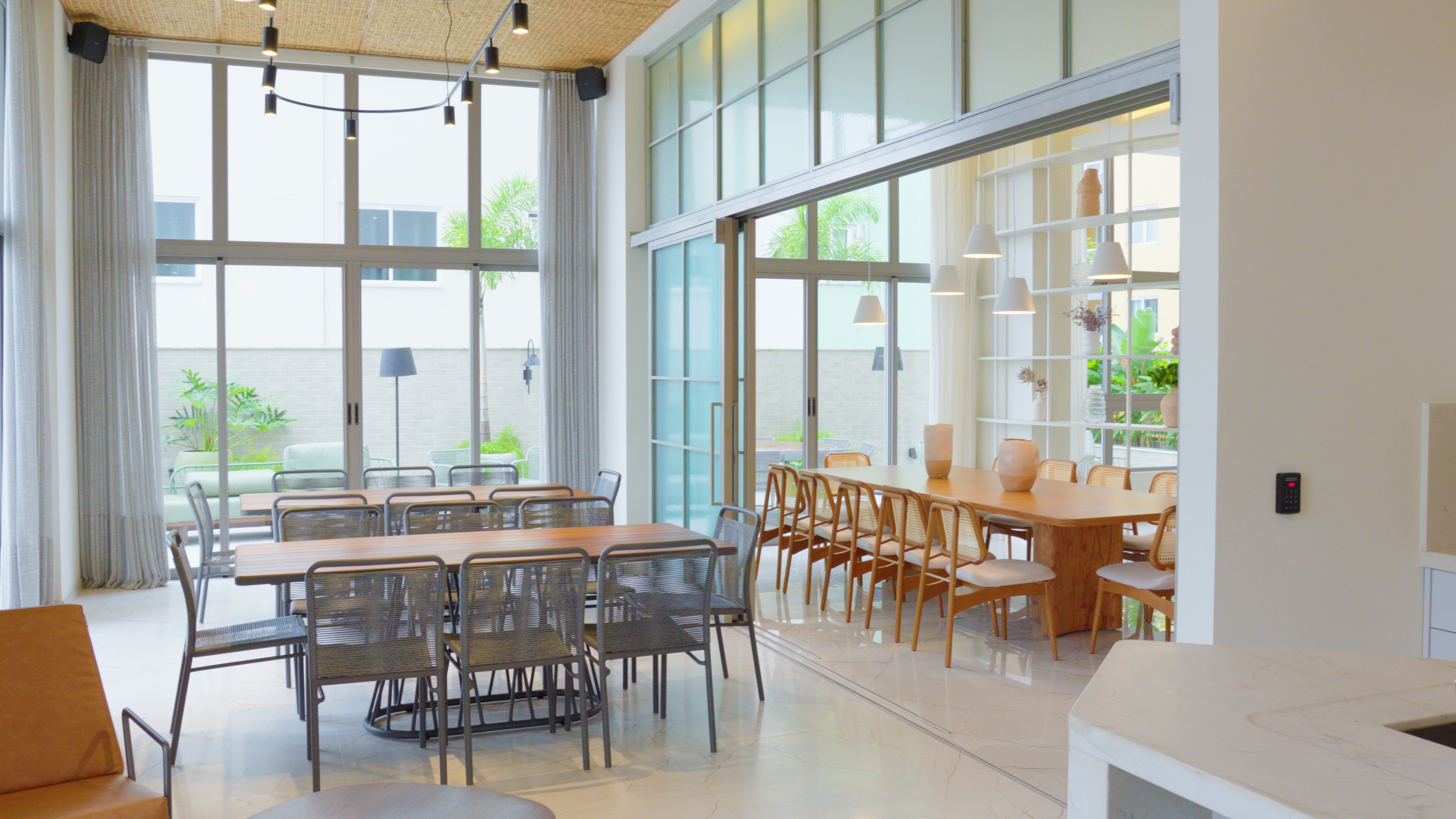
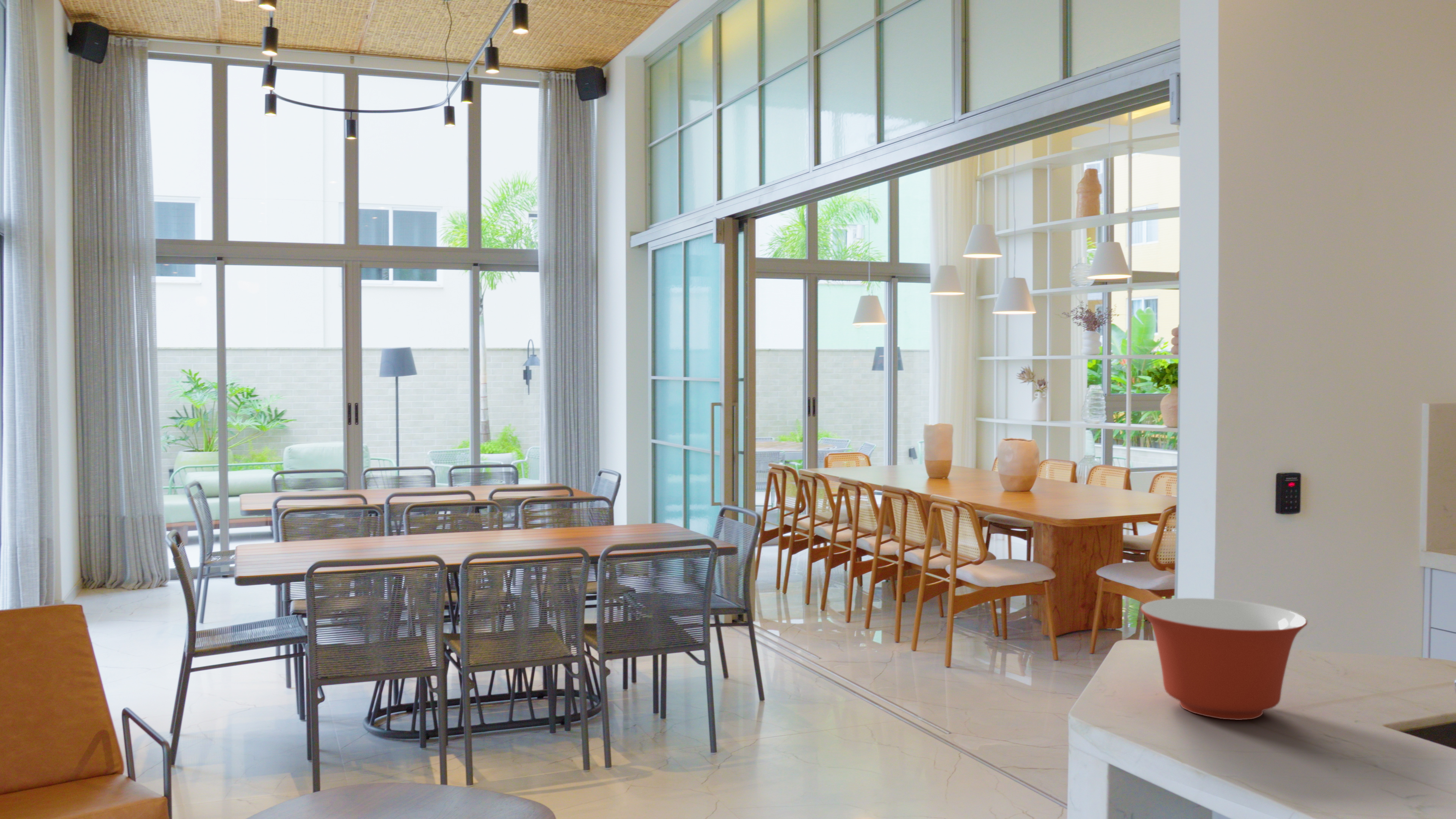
+ mixing bowl [1140,598,1308,720]
